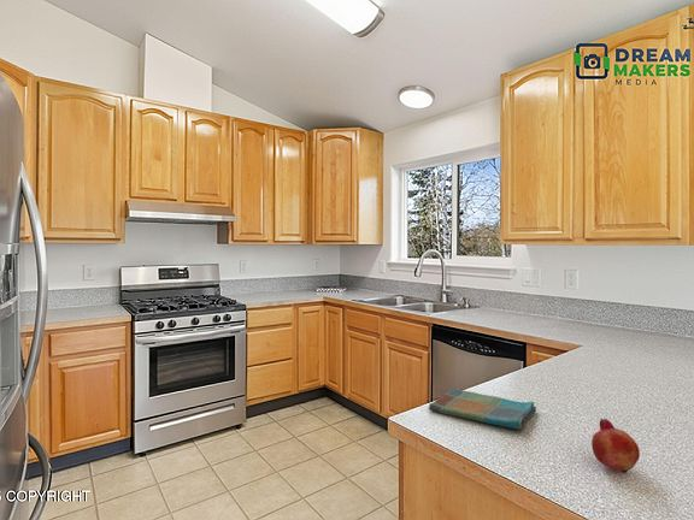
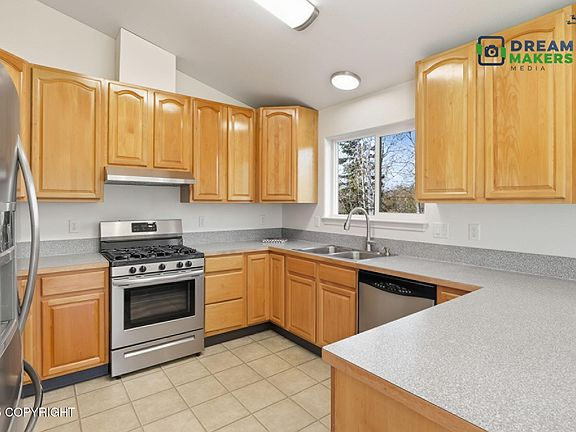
- dish towel [428,388,537,431]
- fruit [590,418,641,474]
